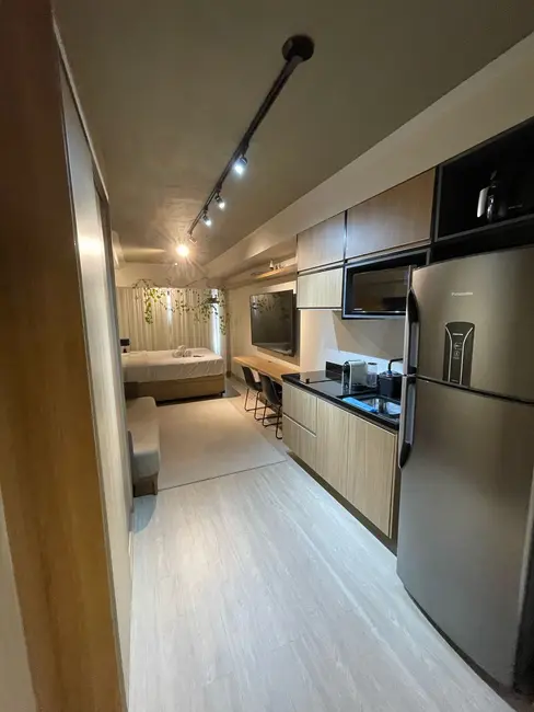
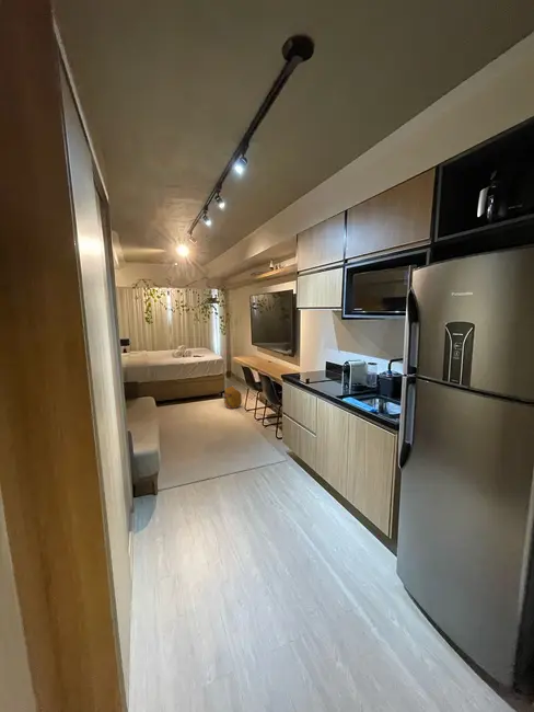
+ backpack [222,386,243,410]
